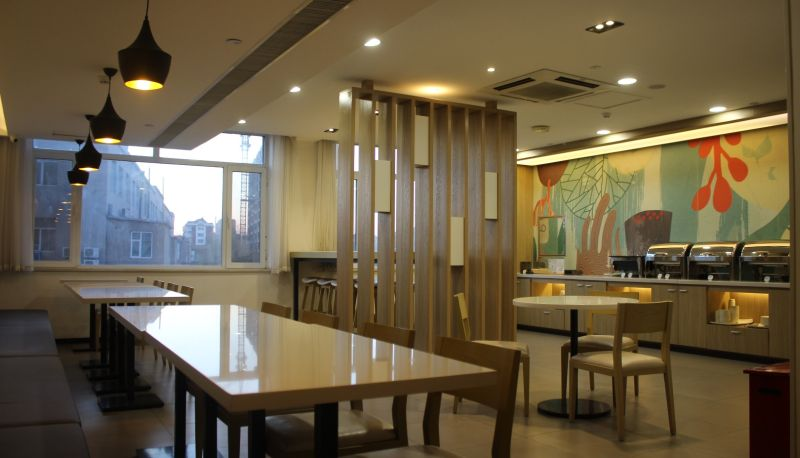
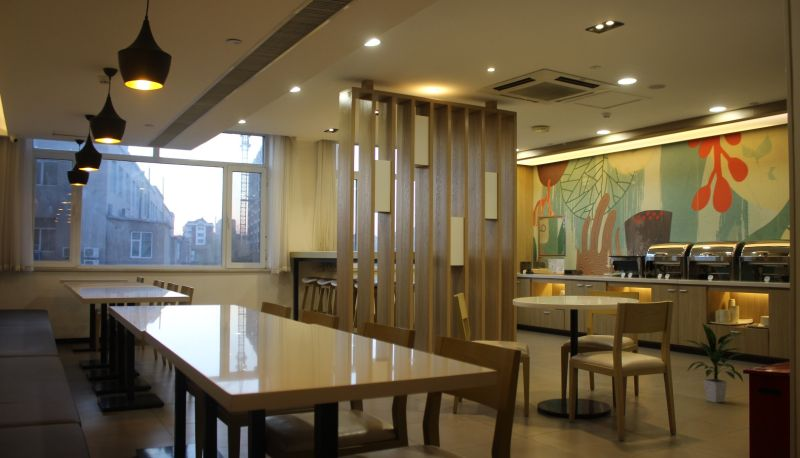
+ indoor plant [682,323,746,404]
